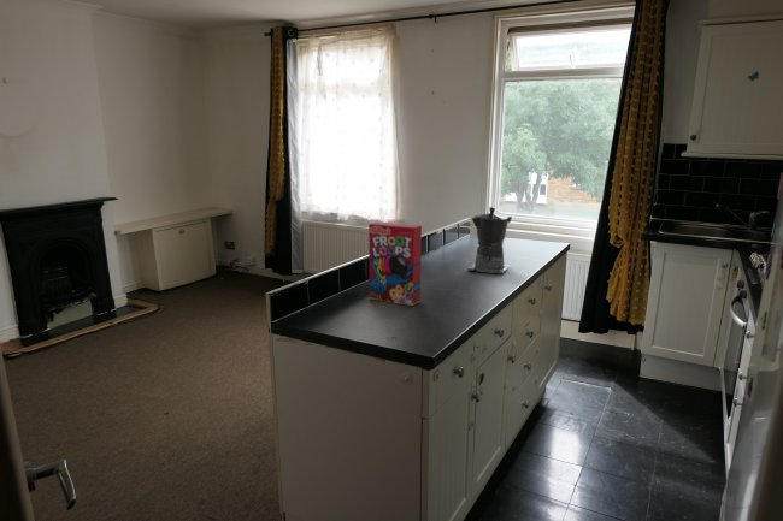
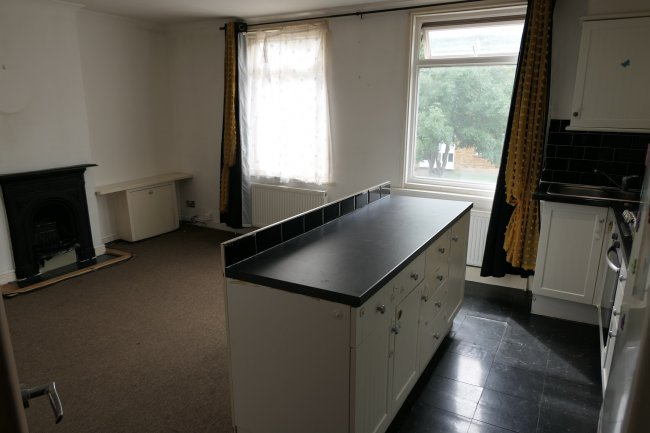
- cereal box [367,220,423,307]
- coffee maker [466,206,513,274]
